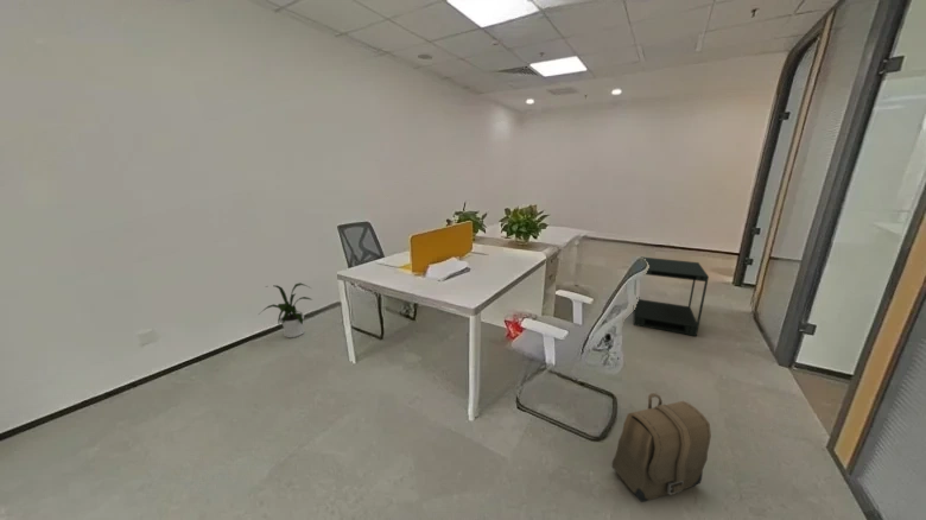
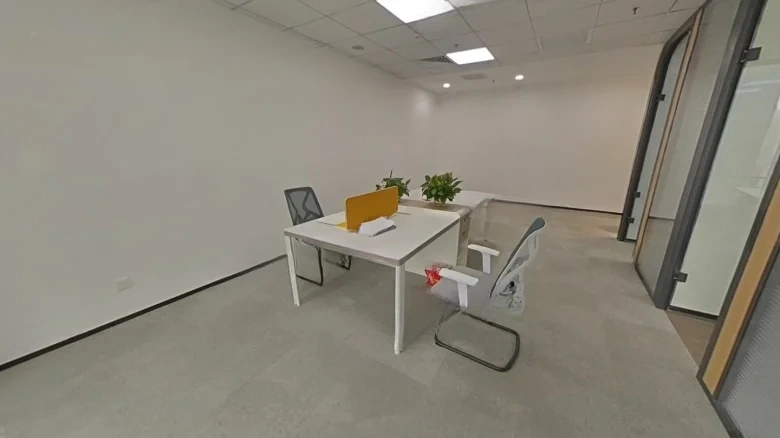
- backpack [610,392,712,503]
- side table [633,255,710,337]
- house plant [259,281,313,338]
